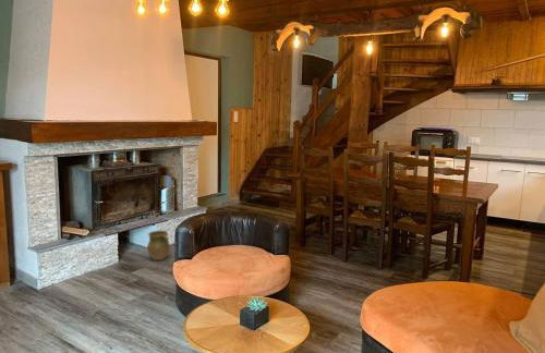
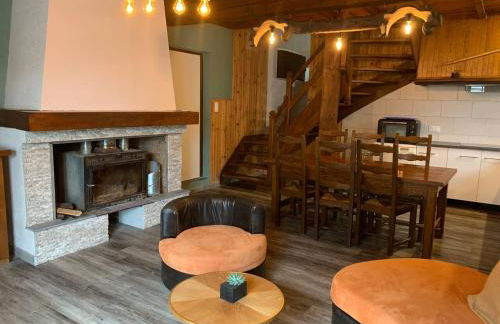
- ceramic jug [146,230,171,261]
